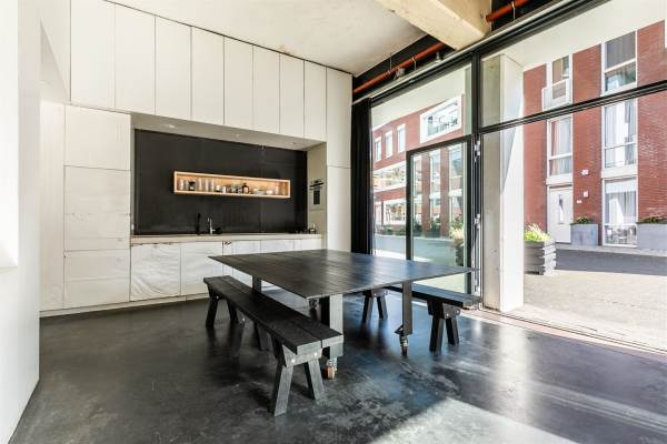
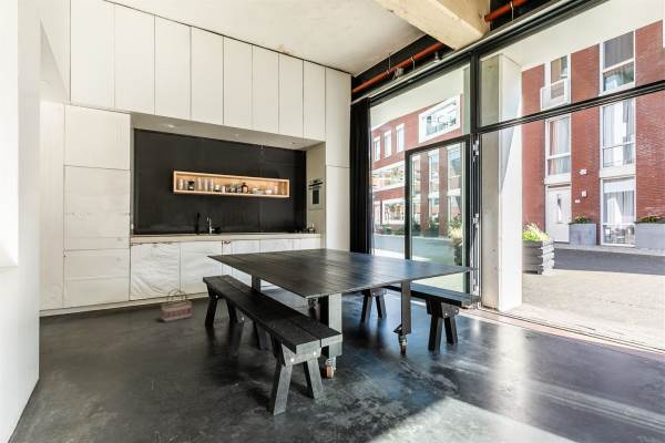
+ basket [160,288,193,323]
